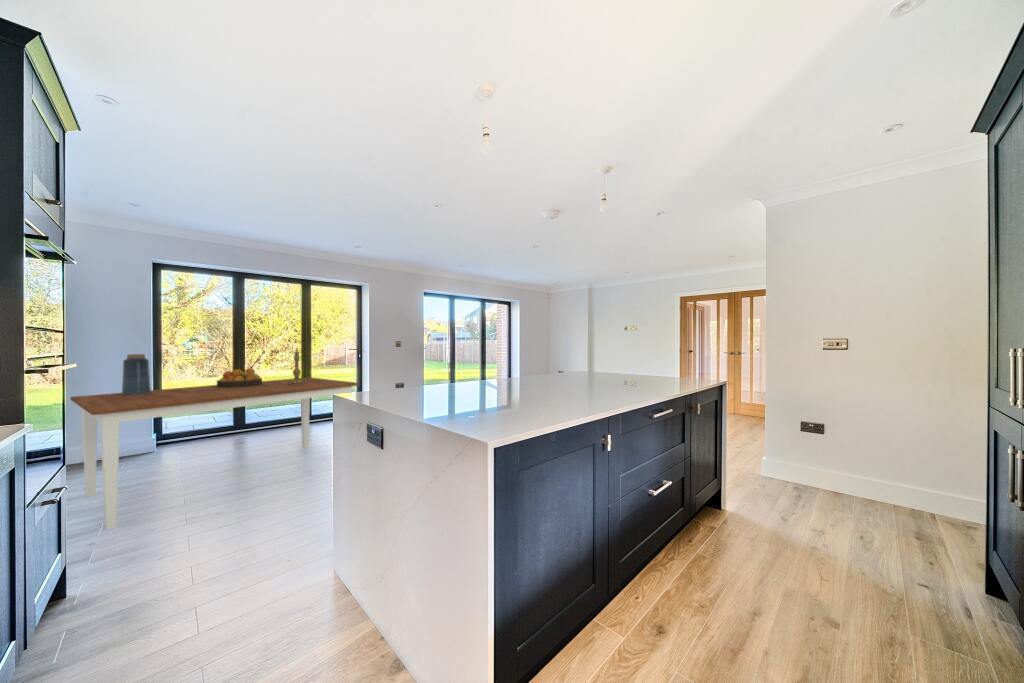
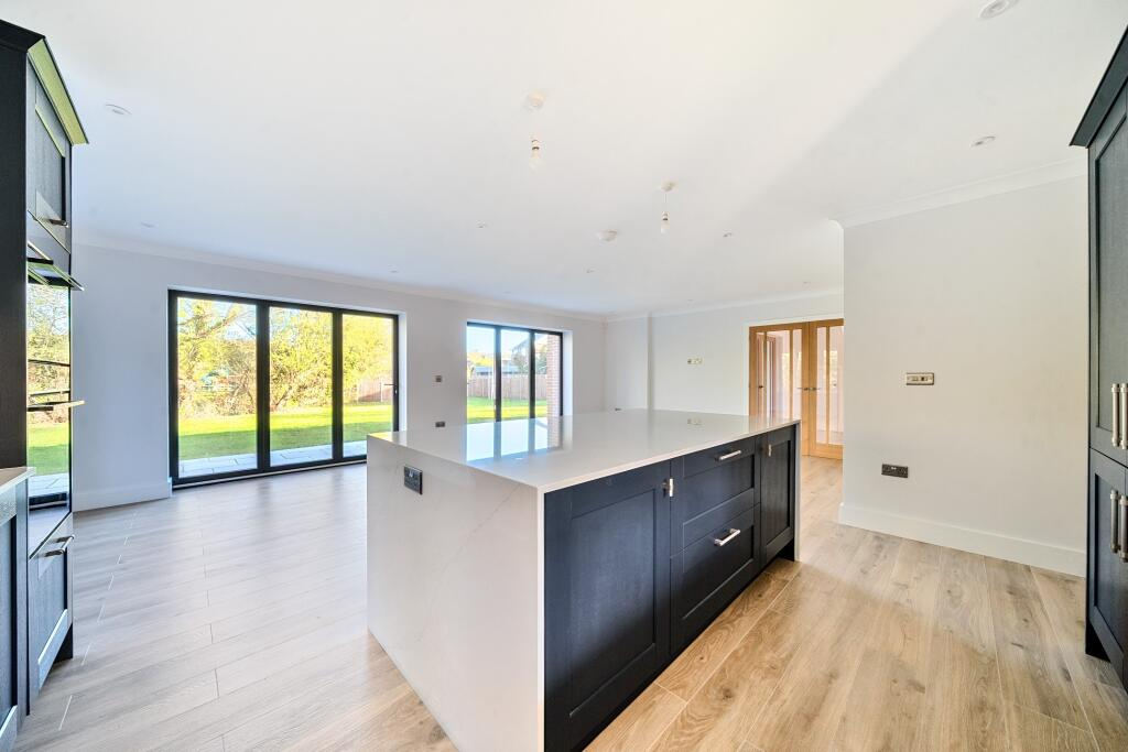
- dining table [69,376,360,530]
- vase [121,353,152,396]
- fruit bowl [216,367,263,387]
- candlestick [288,347,306,385]
